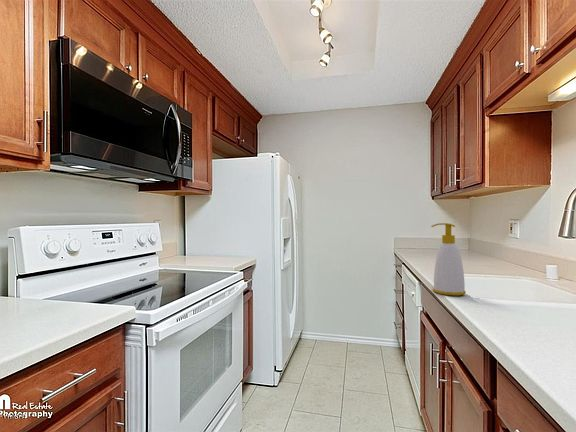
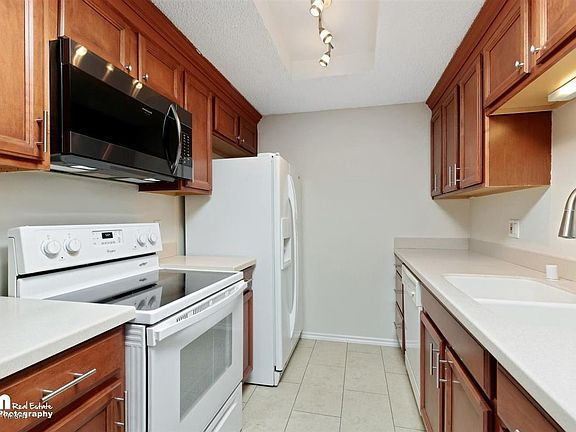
- soap bottle [430,222,467,297]
